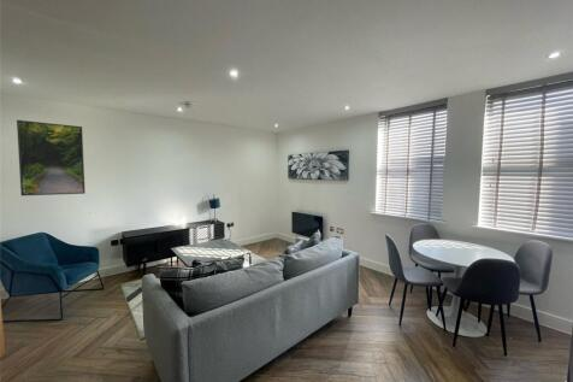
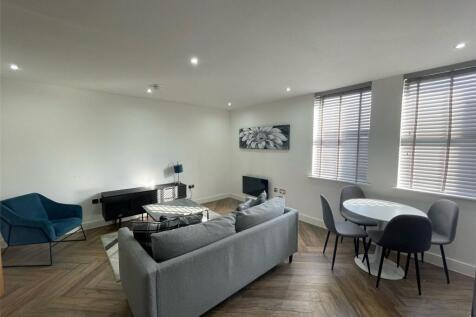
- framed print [16,119,87,196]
